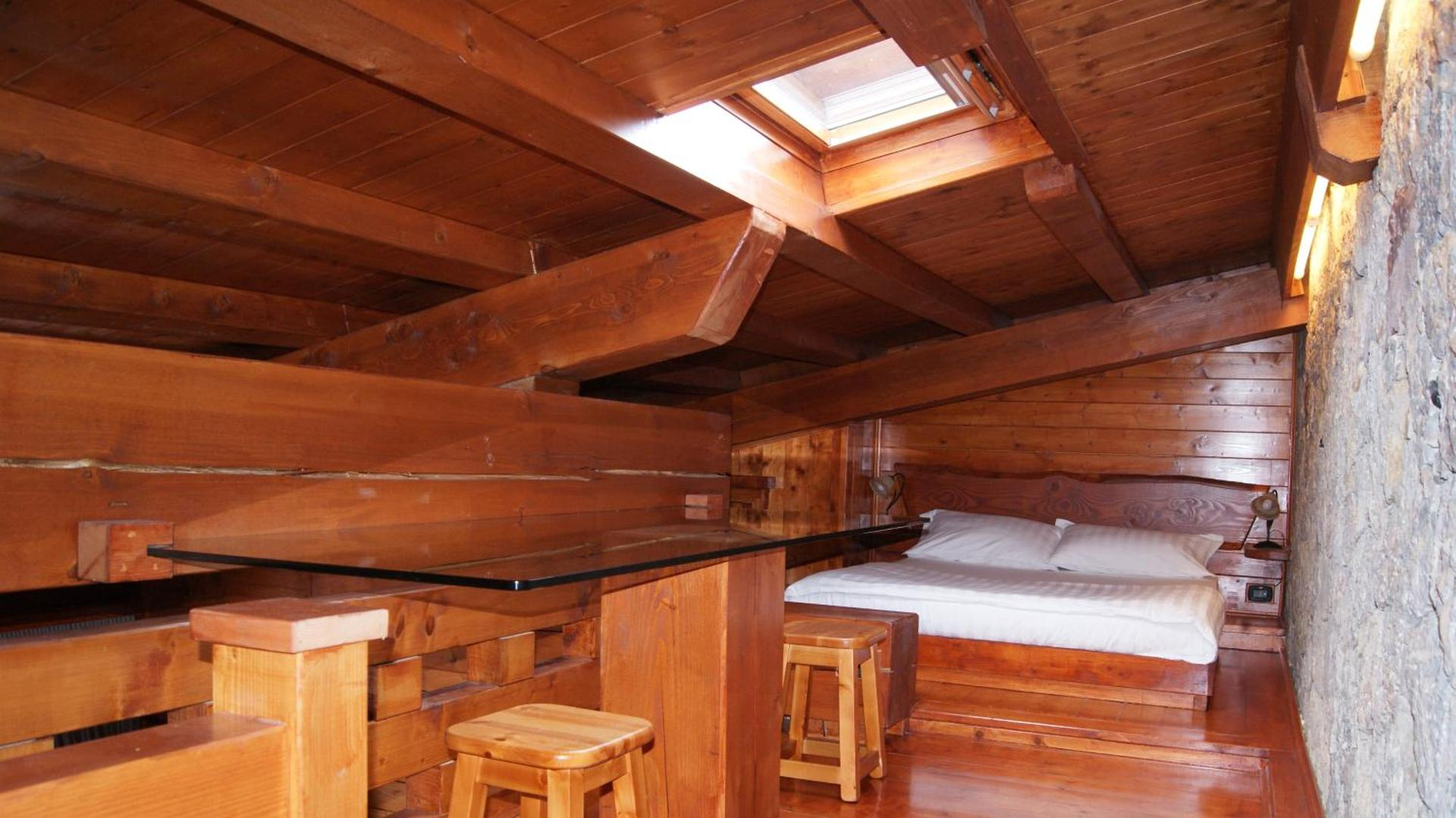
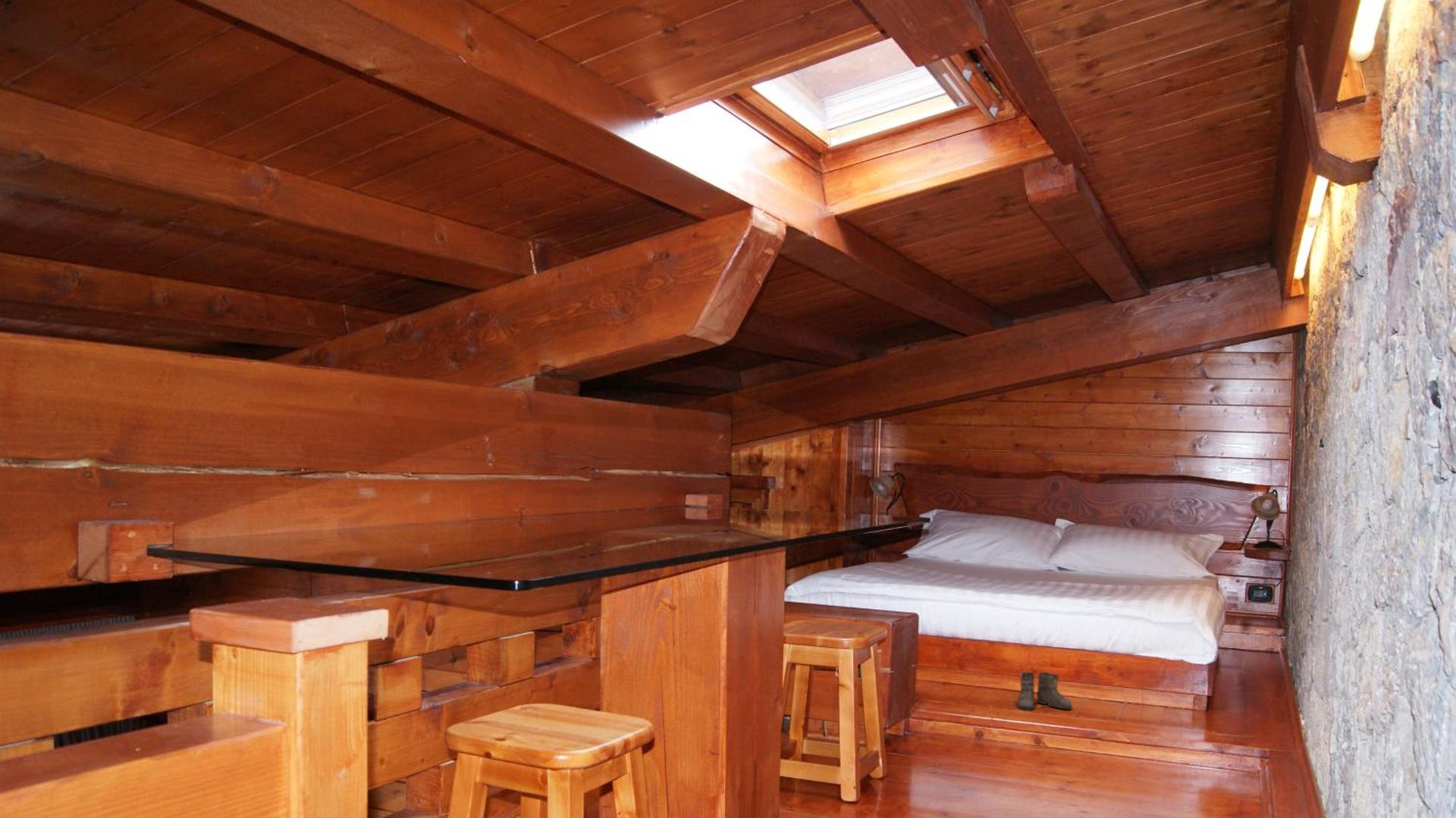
+ boots [1014,671,1073,711]
